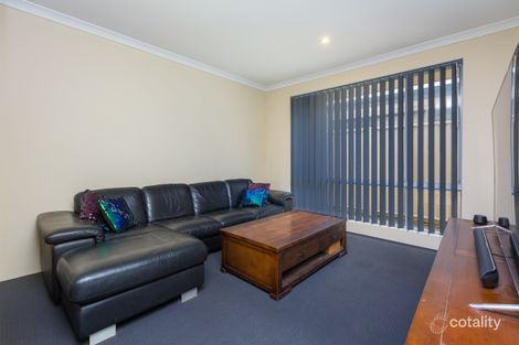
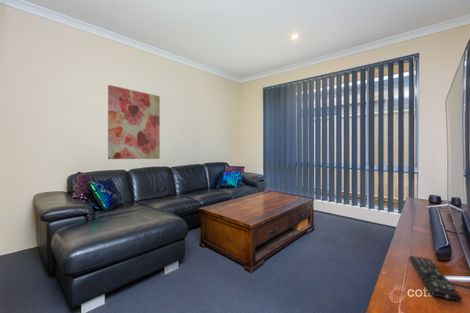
+ remote control [409,255,463,303]
+ wall art [107,84,161,160]
